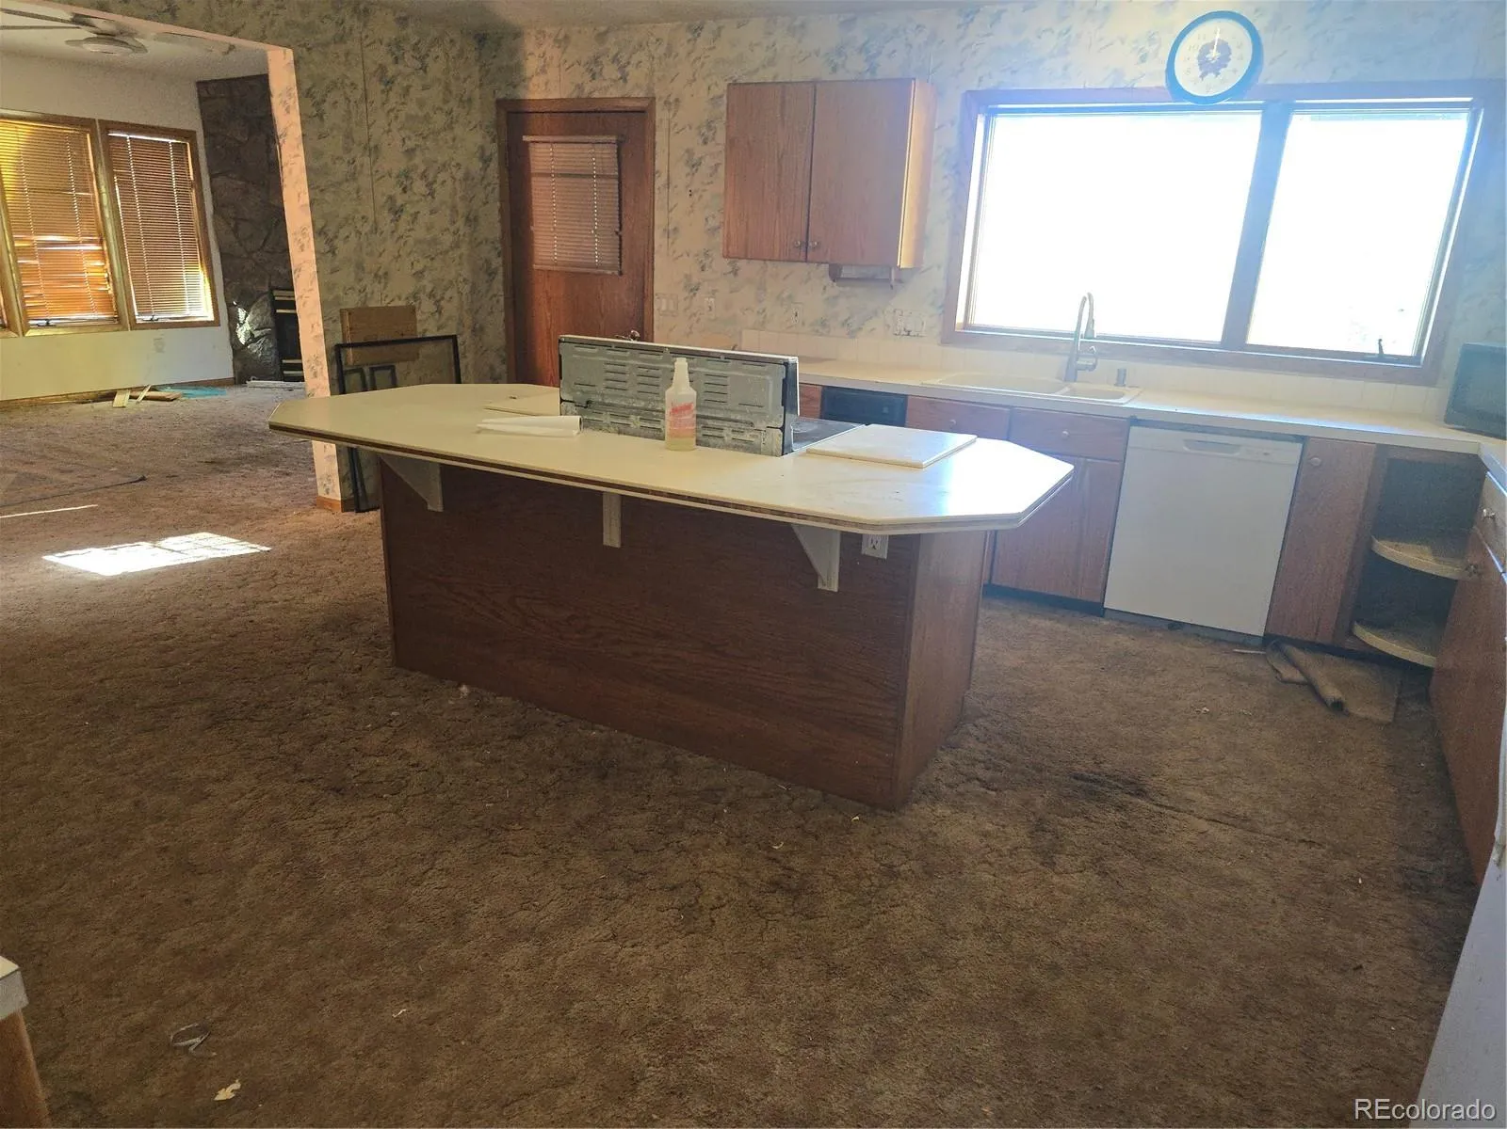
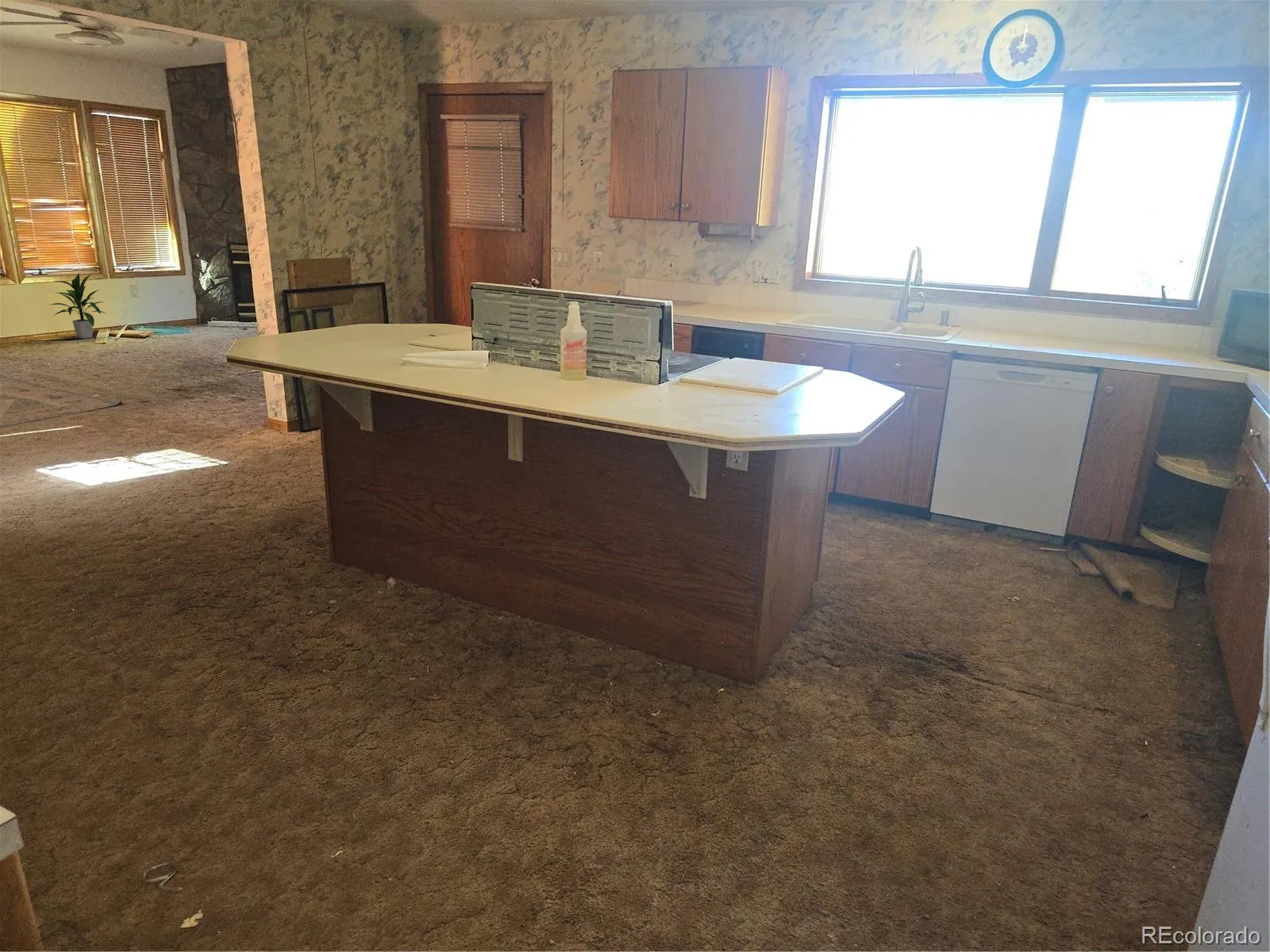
+ indoor plant [48,273,108,339]
